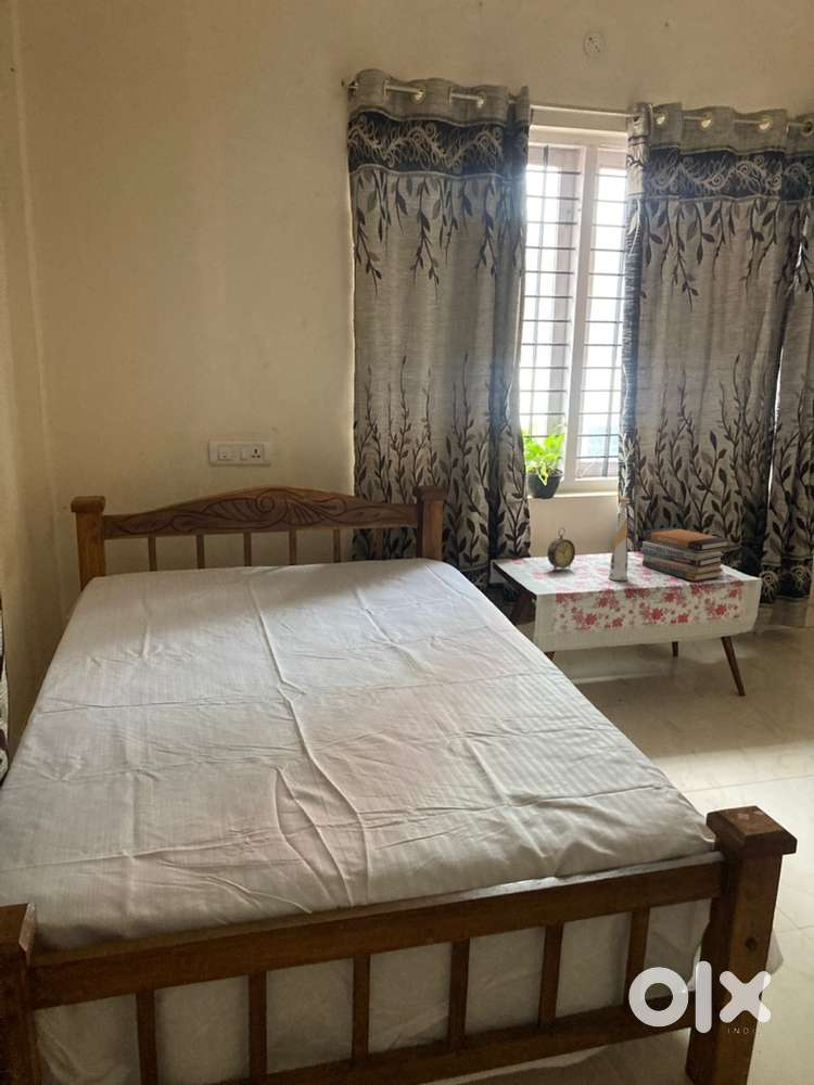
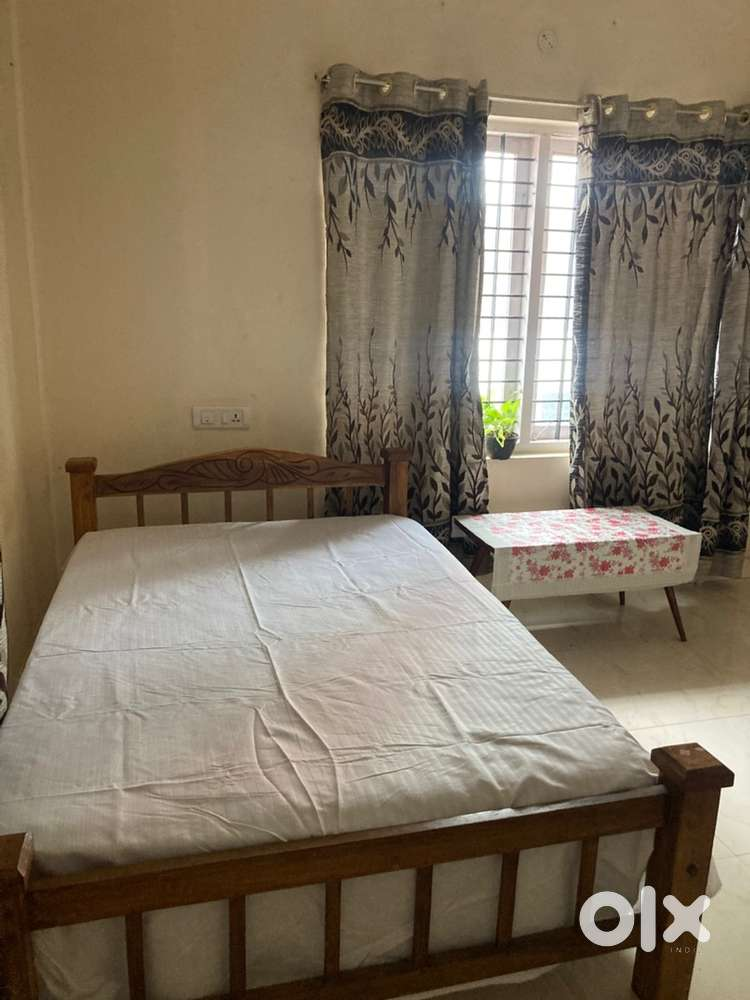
- book stack [639,526,732,583]
- alarm clock [546,526,576,573]
- bottle [608,497,631,582]
